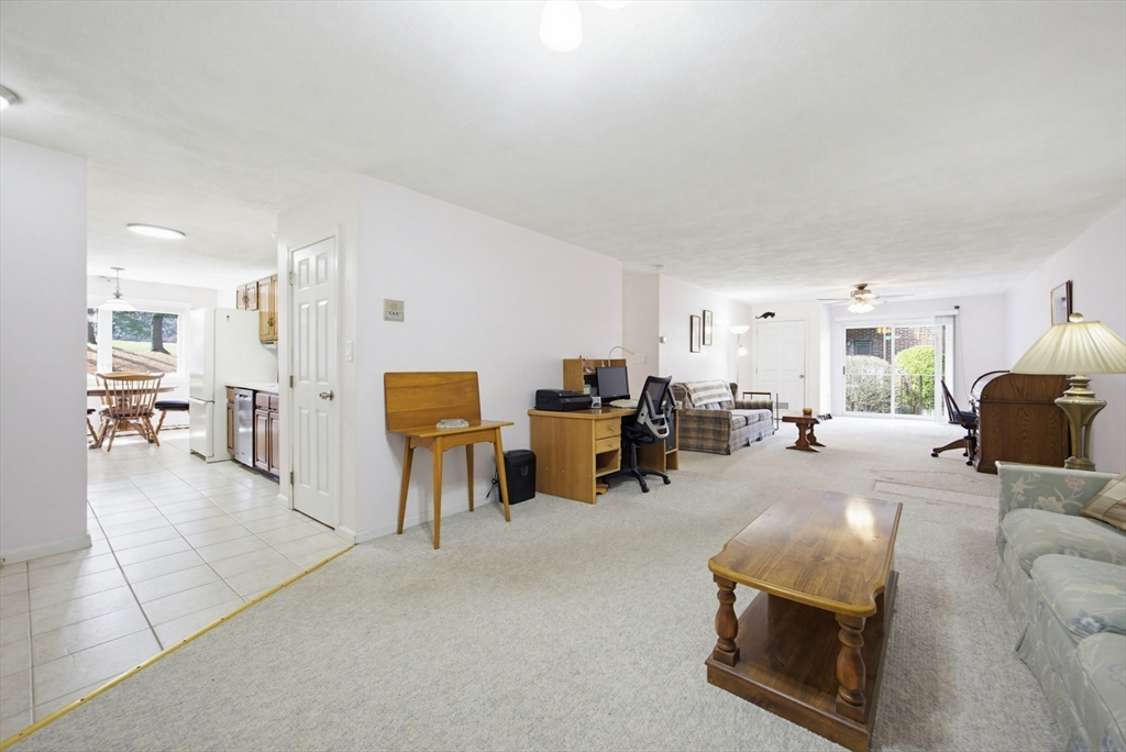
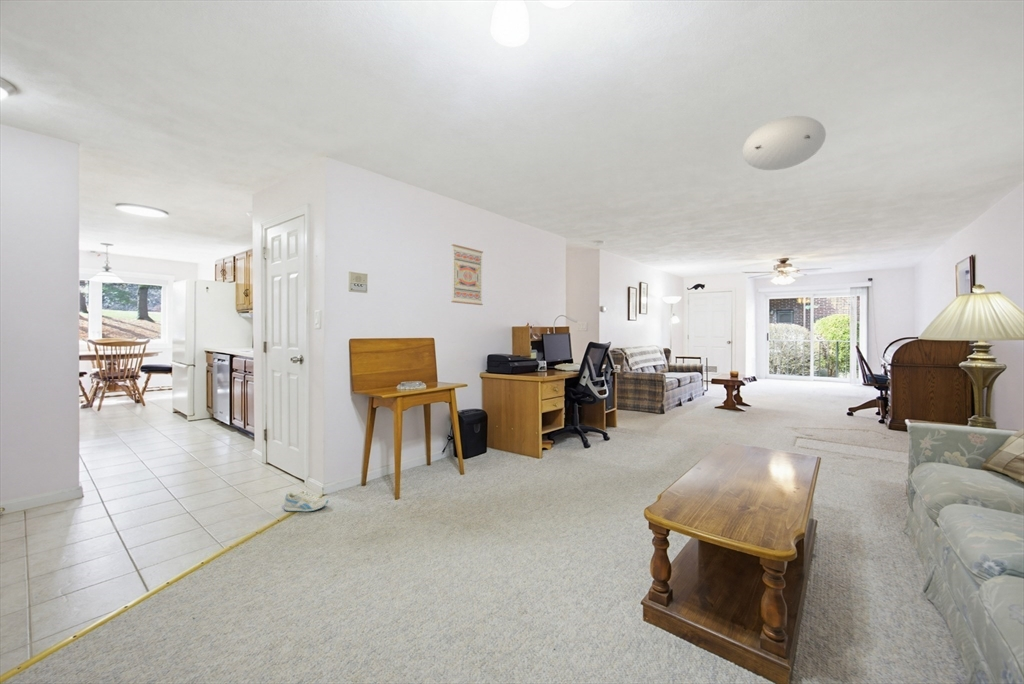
+ sneaker [283,490,329,513]
+ wall art [450,243,484,306]
+ ceiling light [741,115,827,171]
